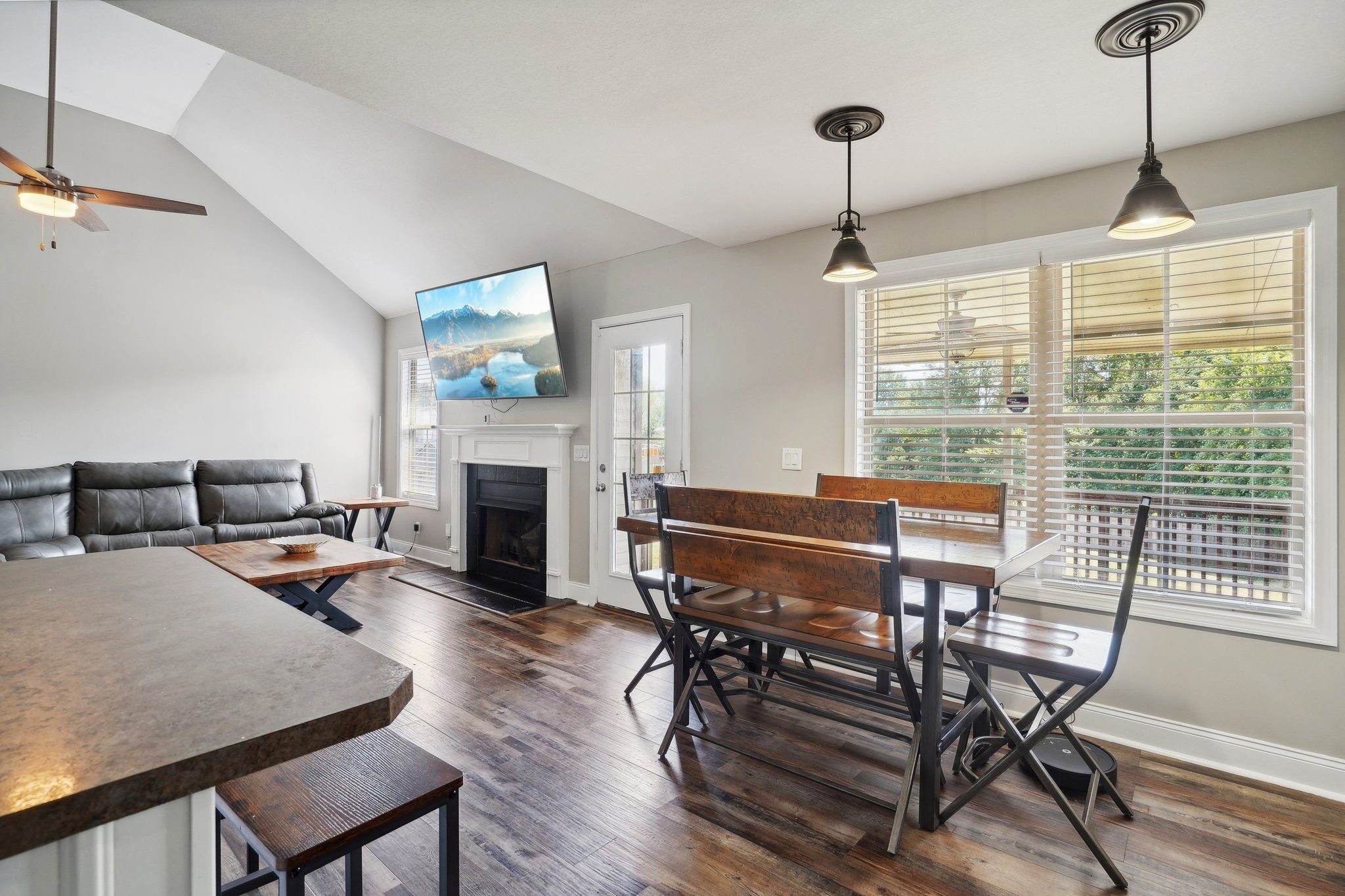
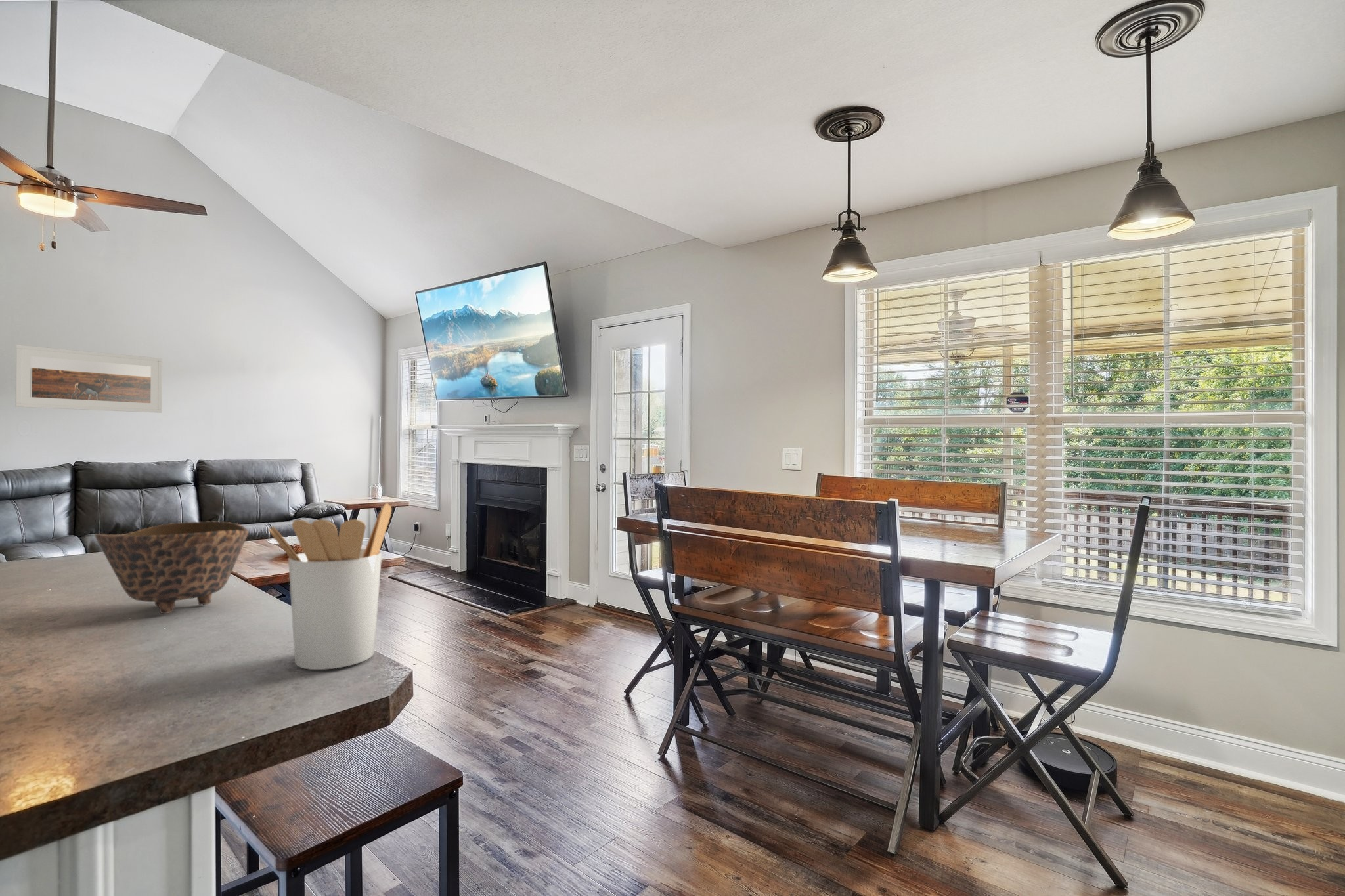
+ bowl [94,521,249,614]
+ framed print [14,344,163,414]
+ utensil holder [267,503,392,670]
